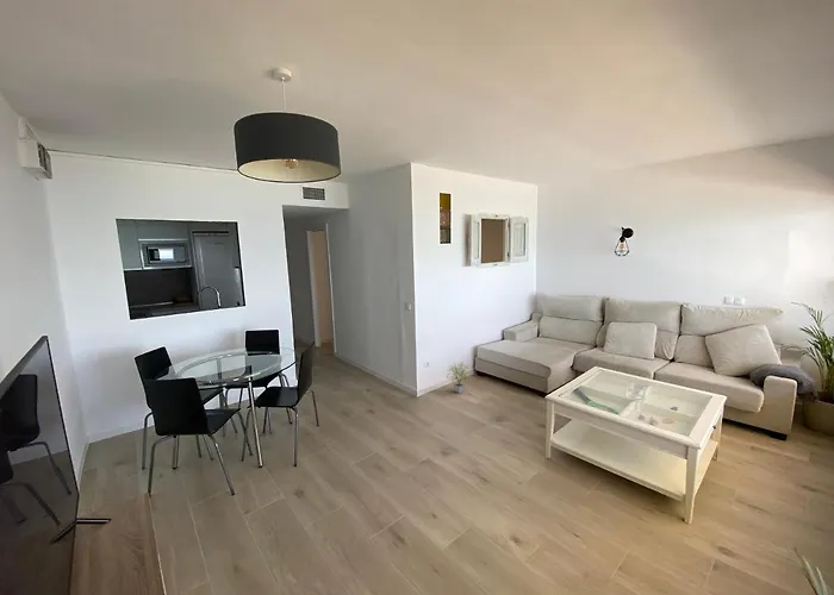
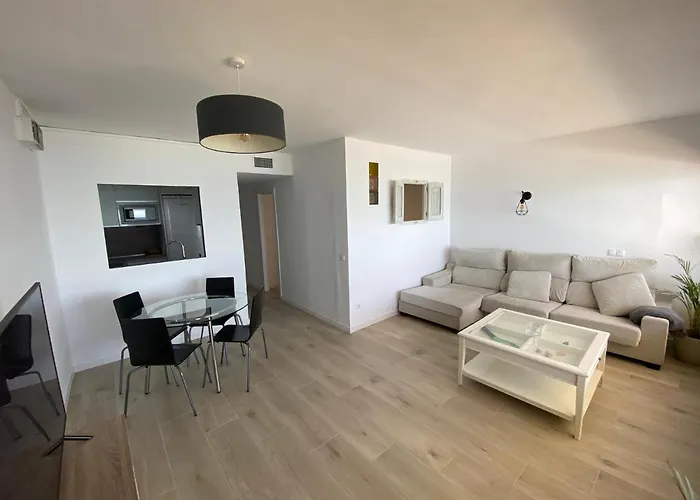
- potted plant [446,359,473,394]
